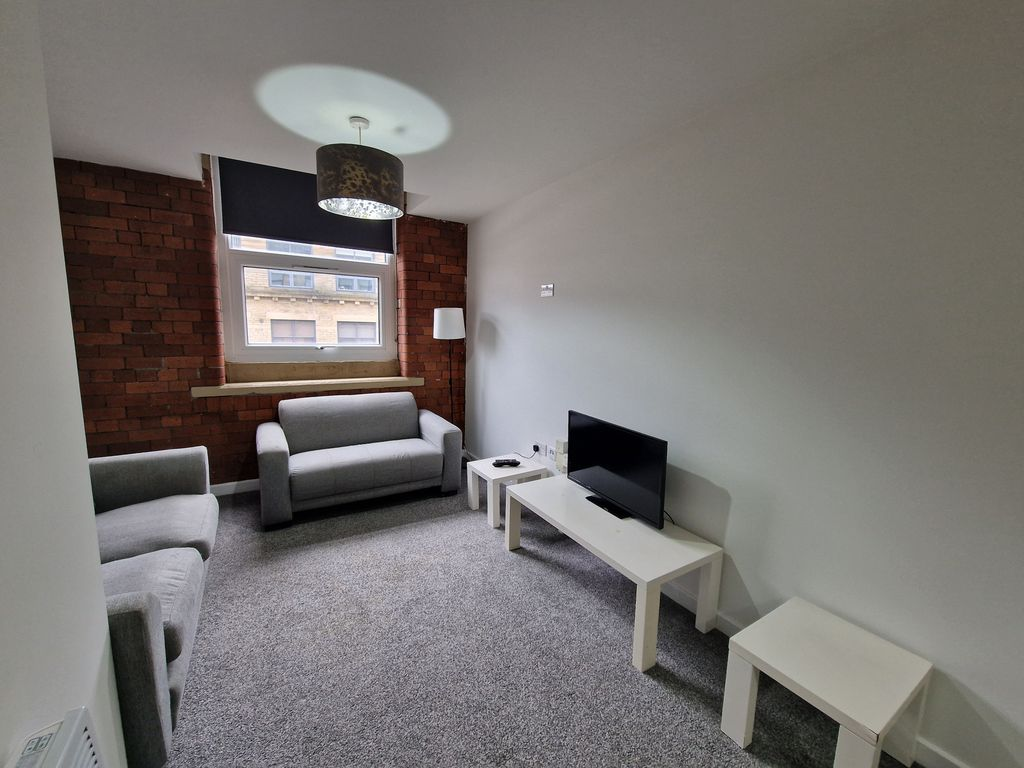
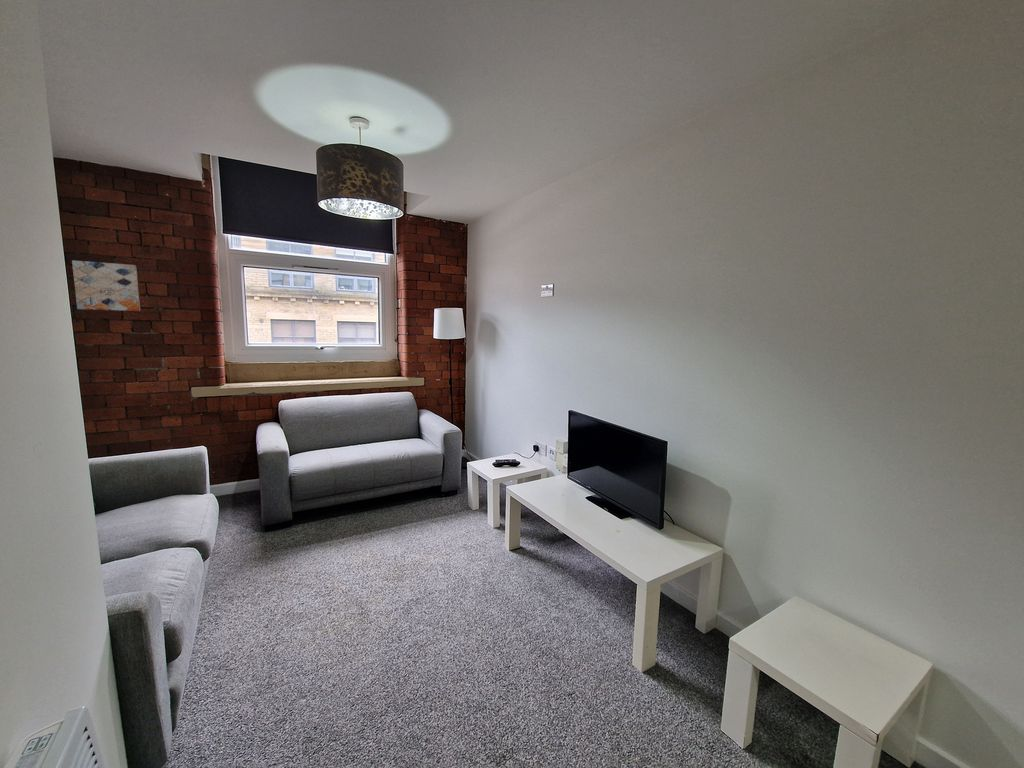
+ wall art [71,259,141,312]
